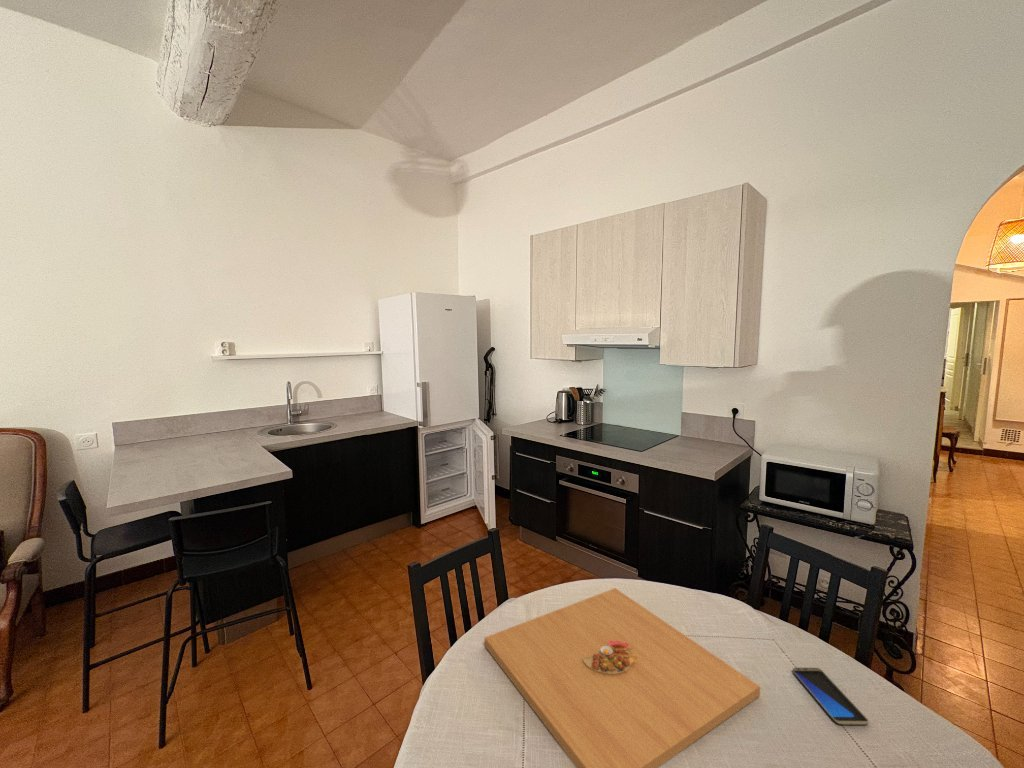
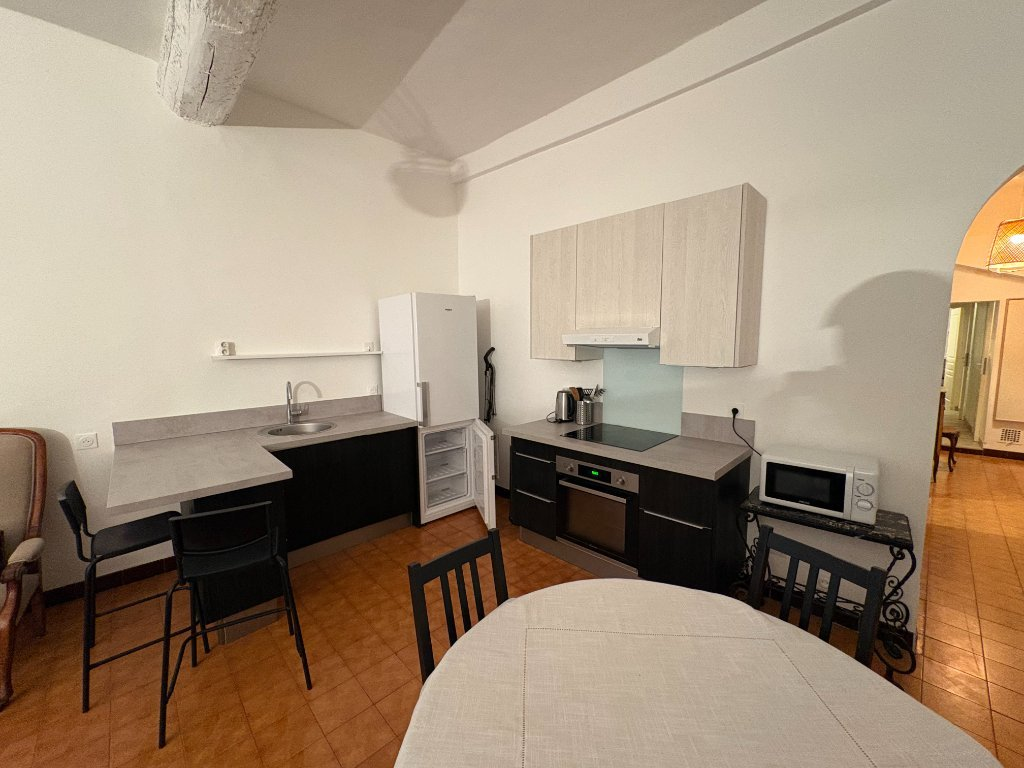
- platter [484,587,761,768]
- smartphone [792,667,870,726]
